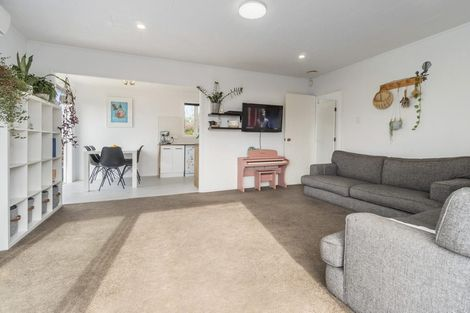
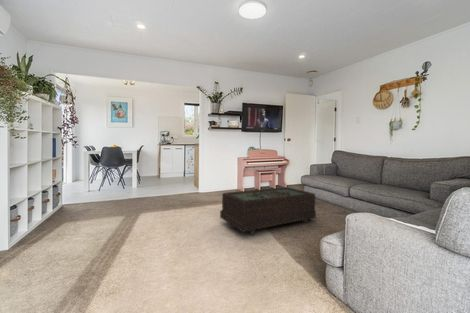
+ coffee table [219,186,317,235]
